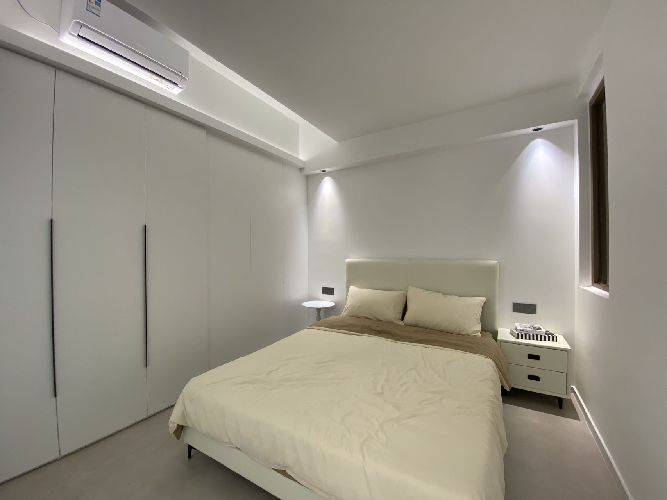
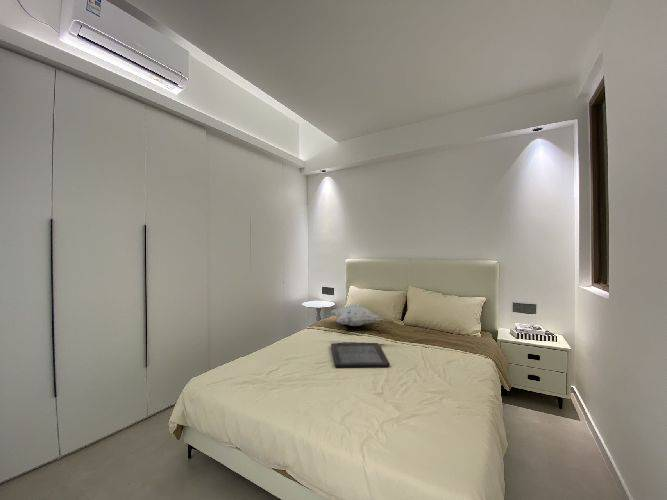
+ serving tray [330,342,391,368]
+ decorative pillow [330,304,383,327]
